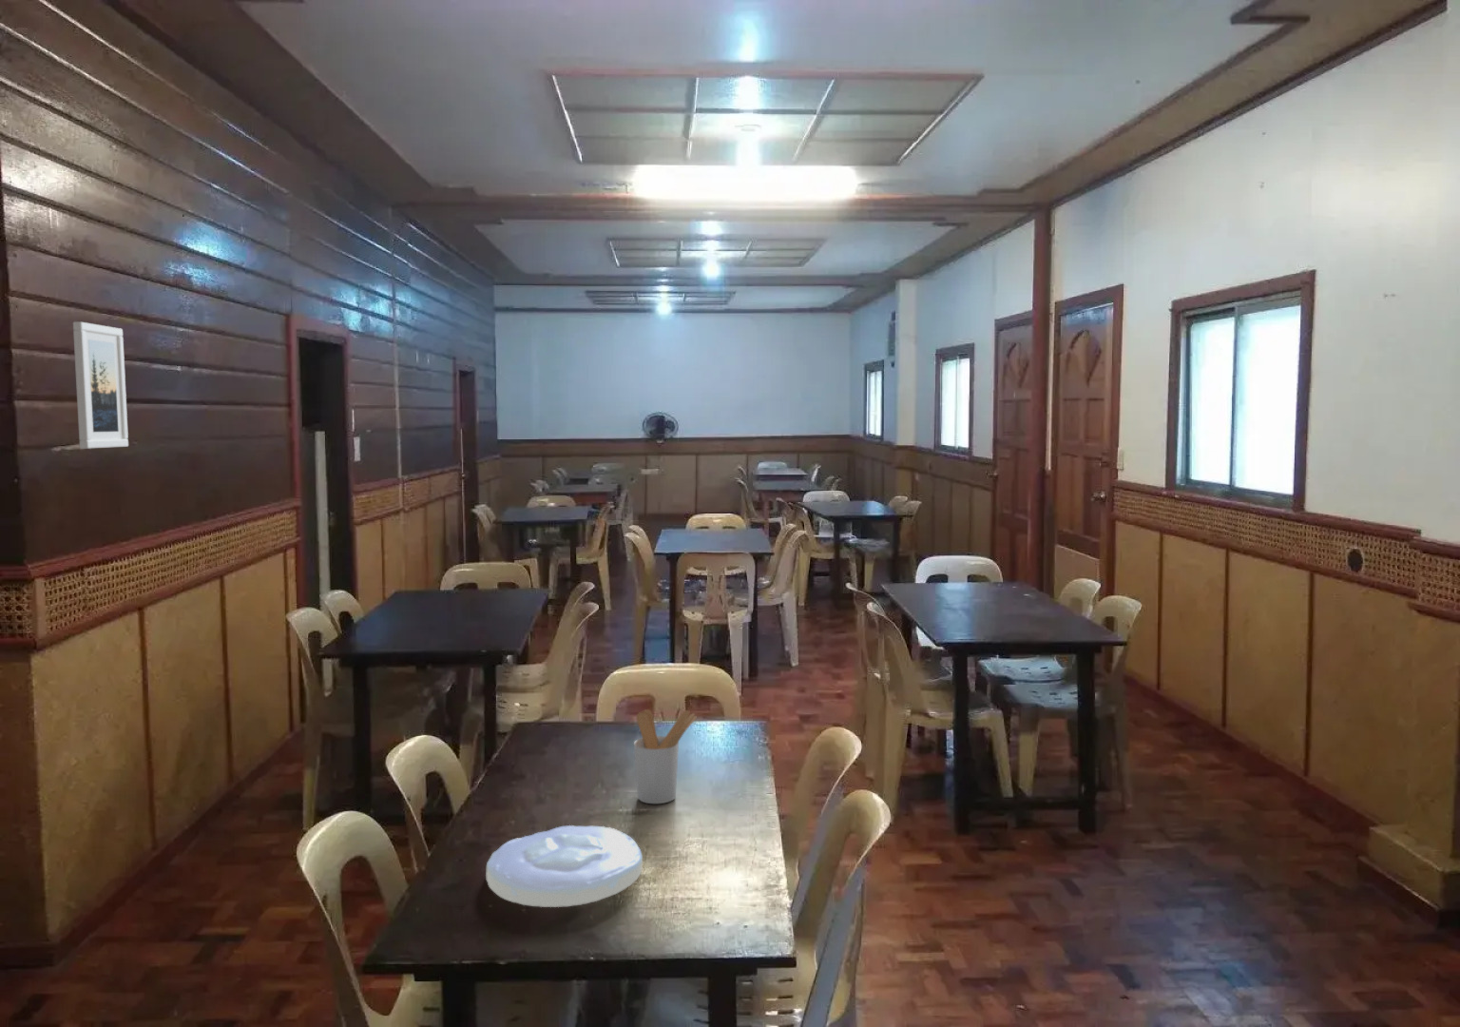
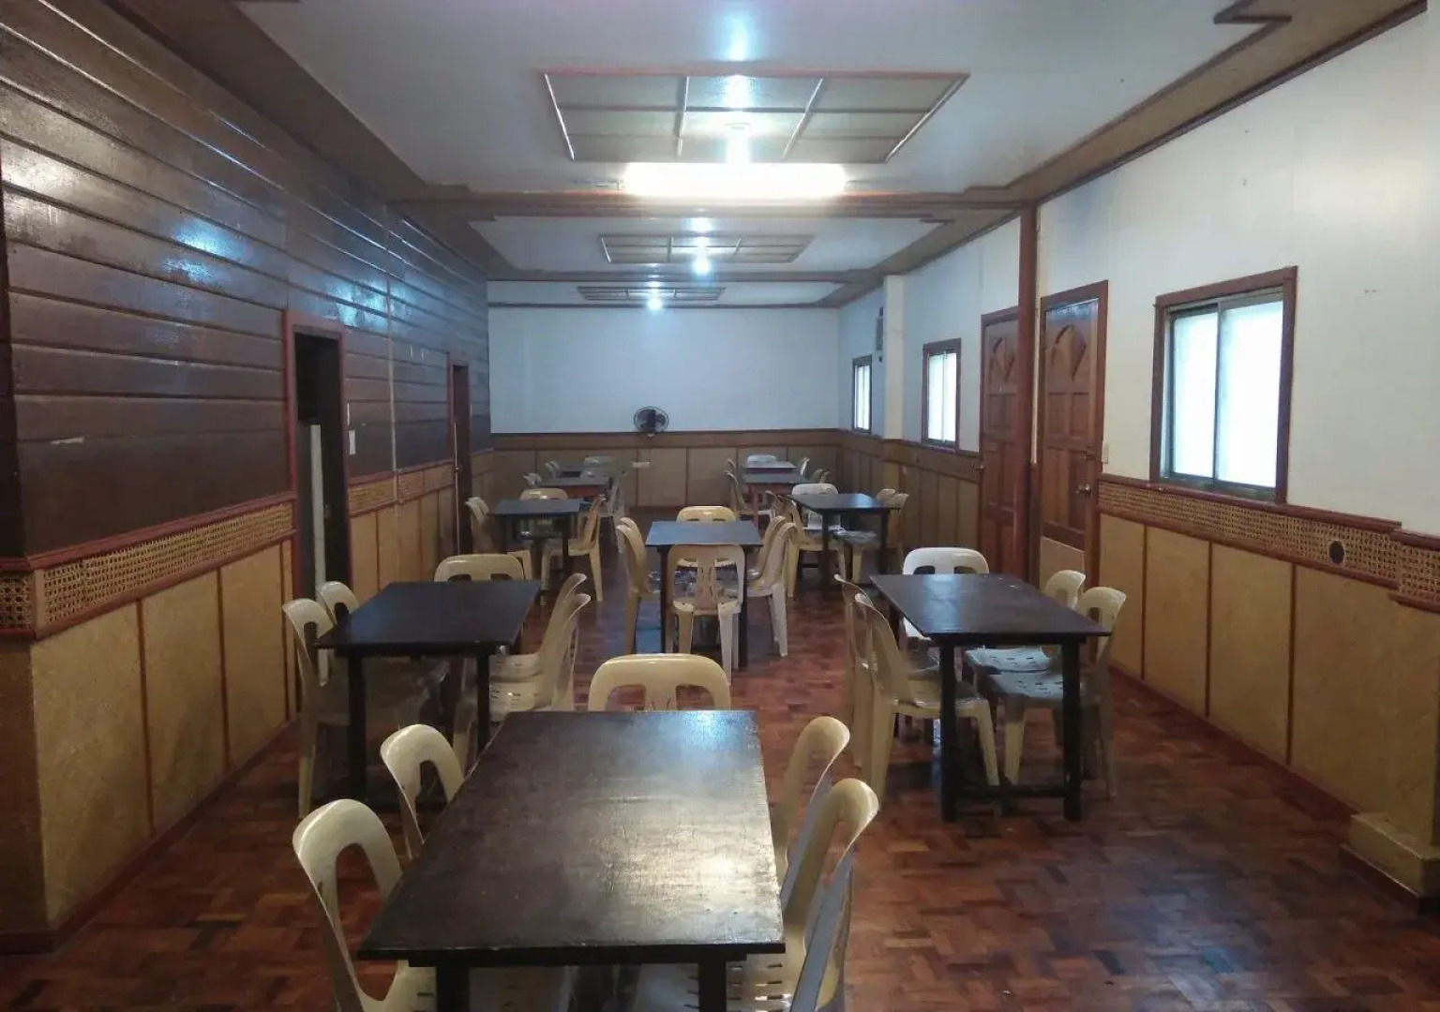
- plate [484,825,643,908]
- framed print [72,320,129,450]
- utensil holder [633,708,697,805]
